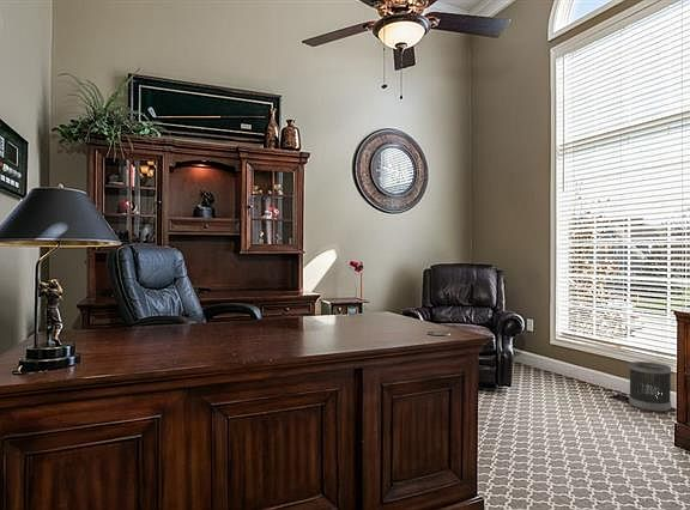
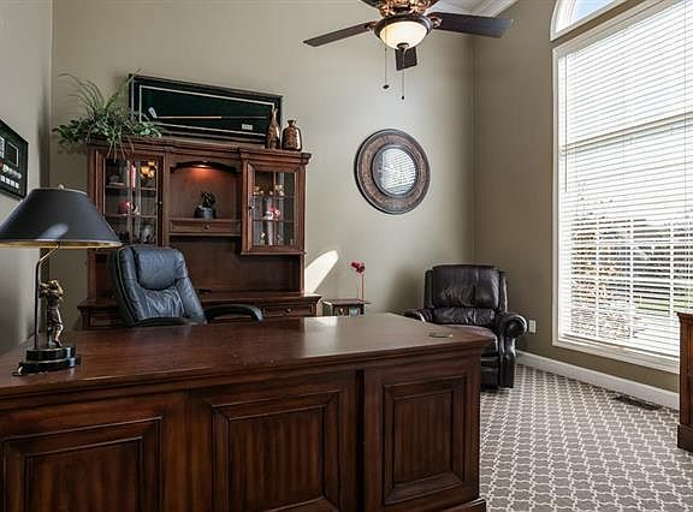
- wastebasket [628,360,672,413]
